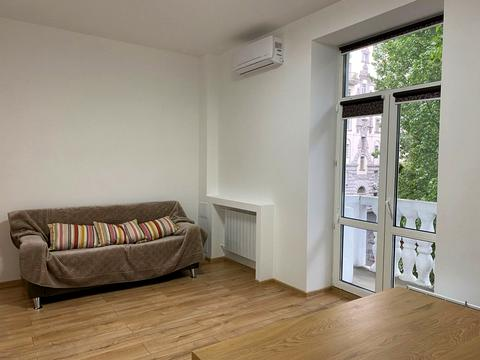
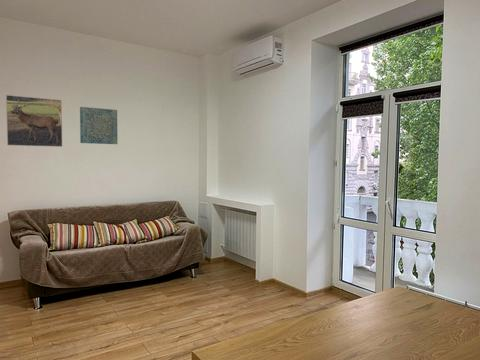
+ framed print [5,94,63,148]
+ wall art [79,106,118,145]
